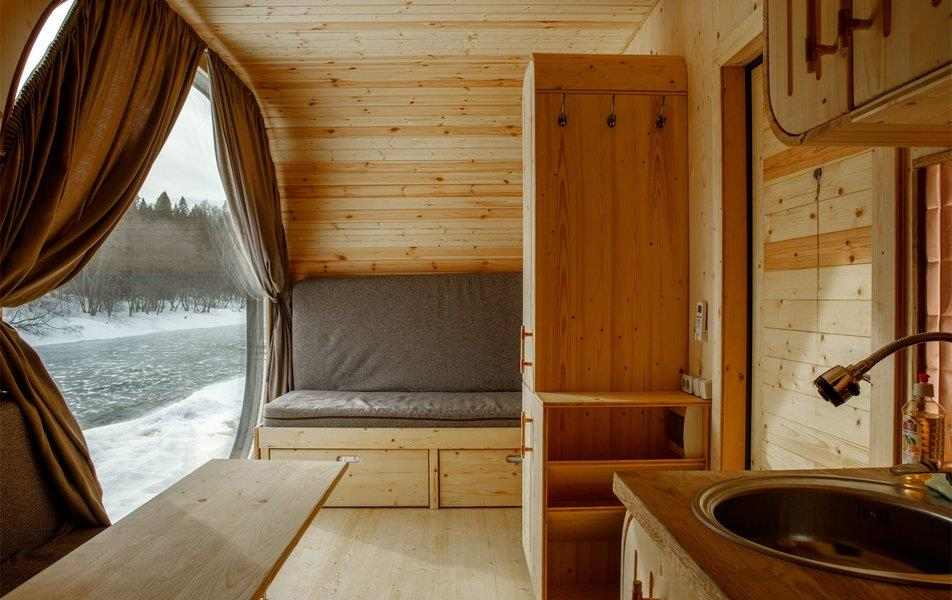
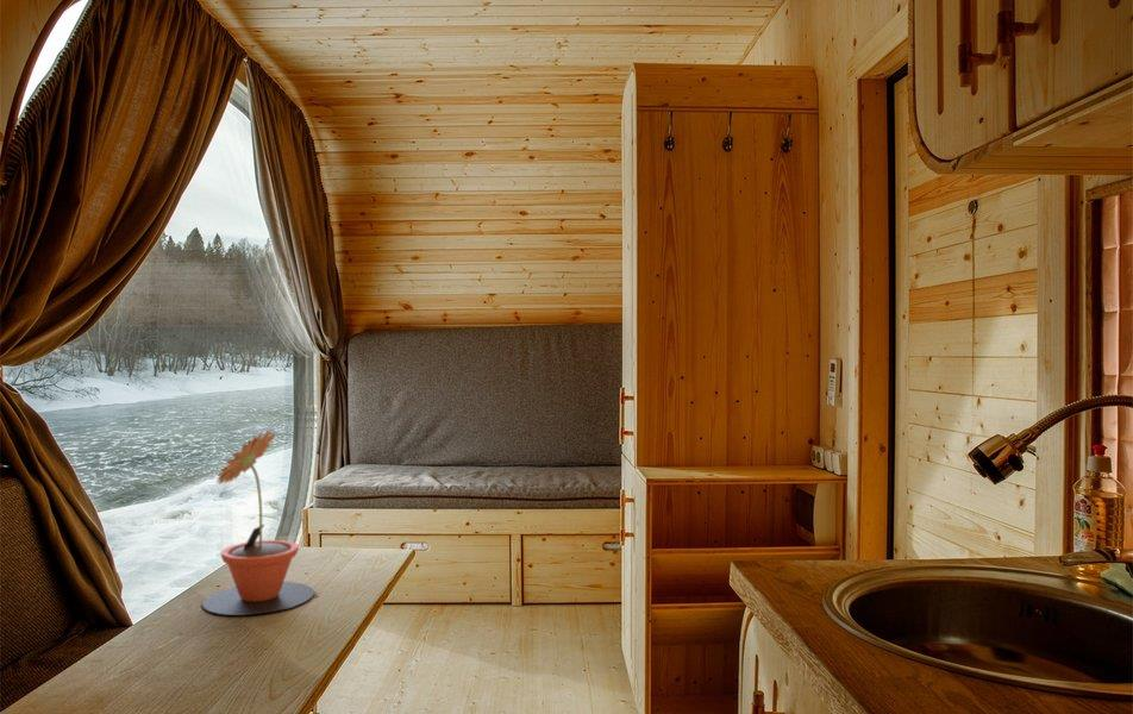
+ potted plant [201,428,315,616]
